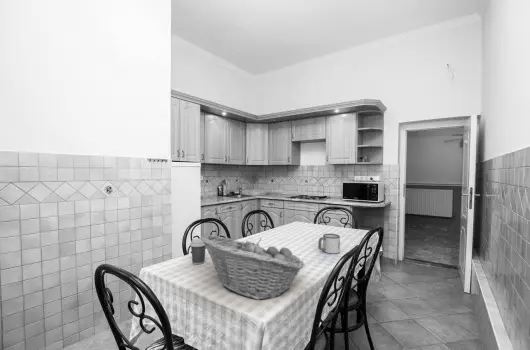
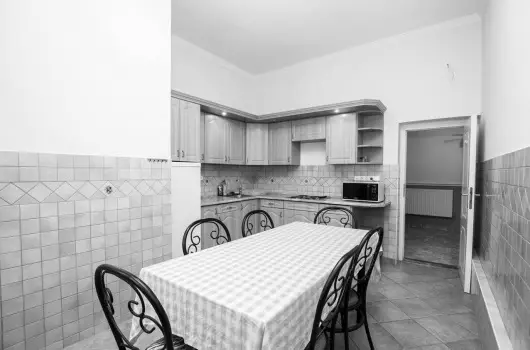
- mug [317,233,341,255]
- coffee cup [189,237,207,265]
- fruit basket [200,234,306,301]
